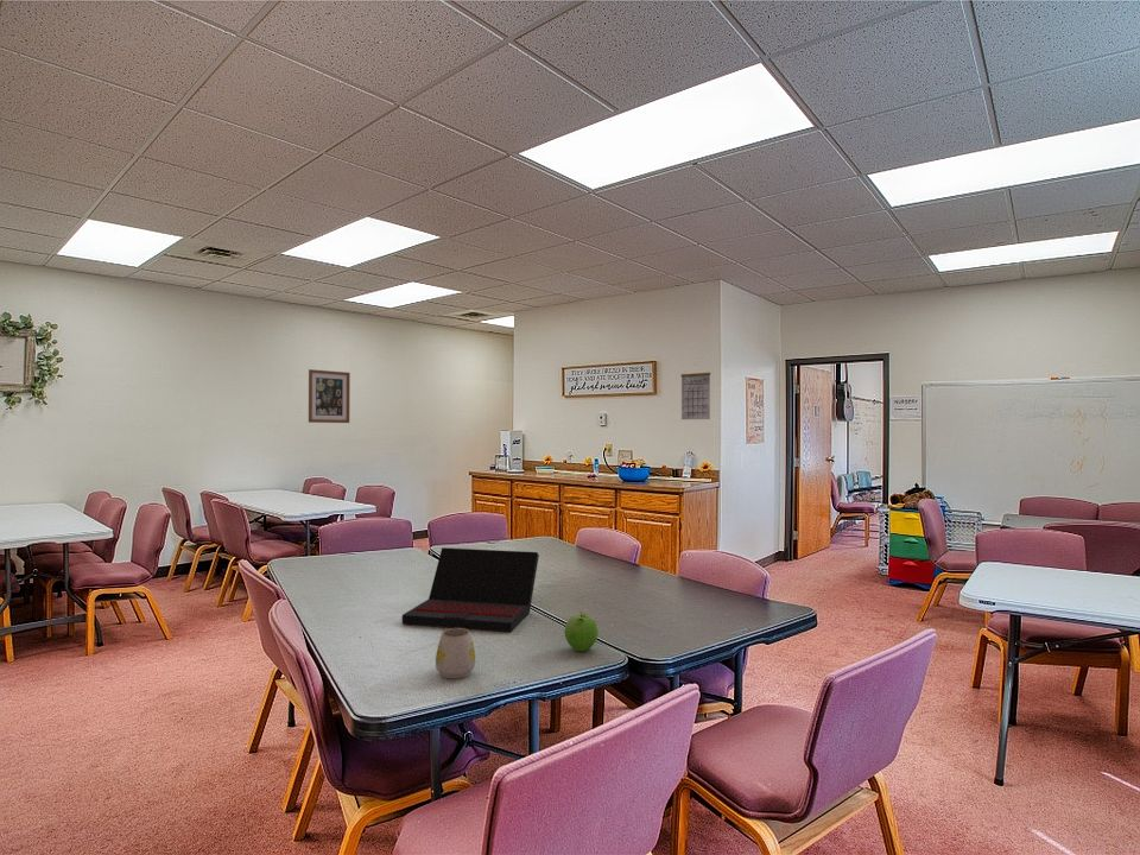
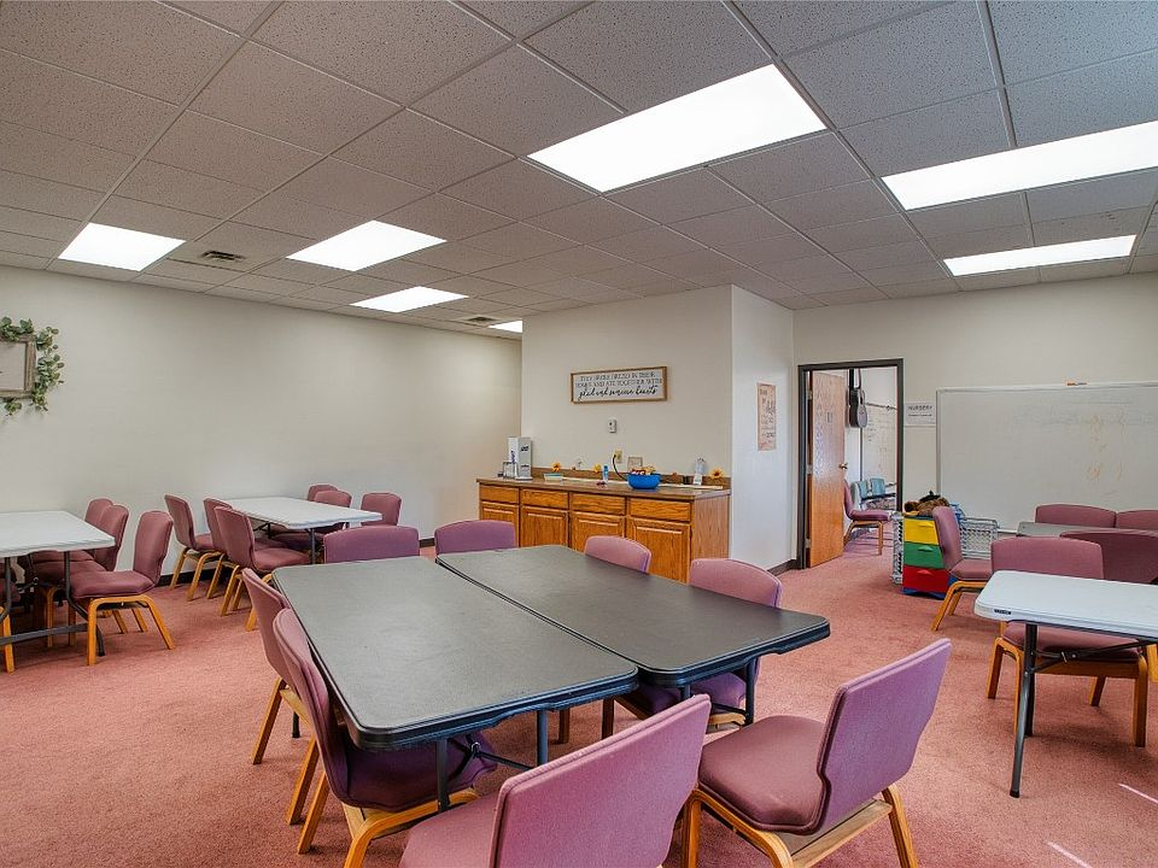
- laptop [401,546,540,633]
- calendar [680,362,711,420]
- mug [435,628,476,679]
- wall art [308,368,352,424]
- fruit [563,610,600,653]
